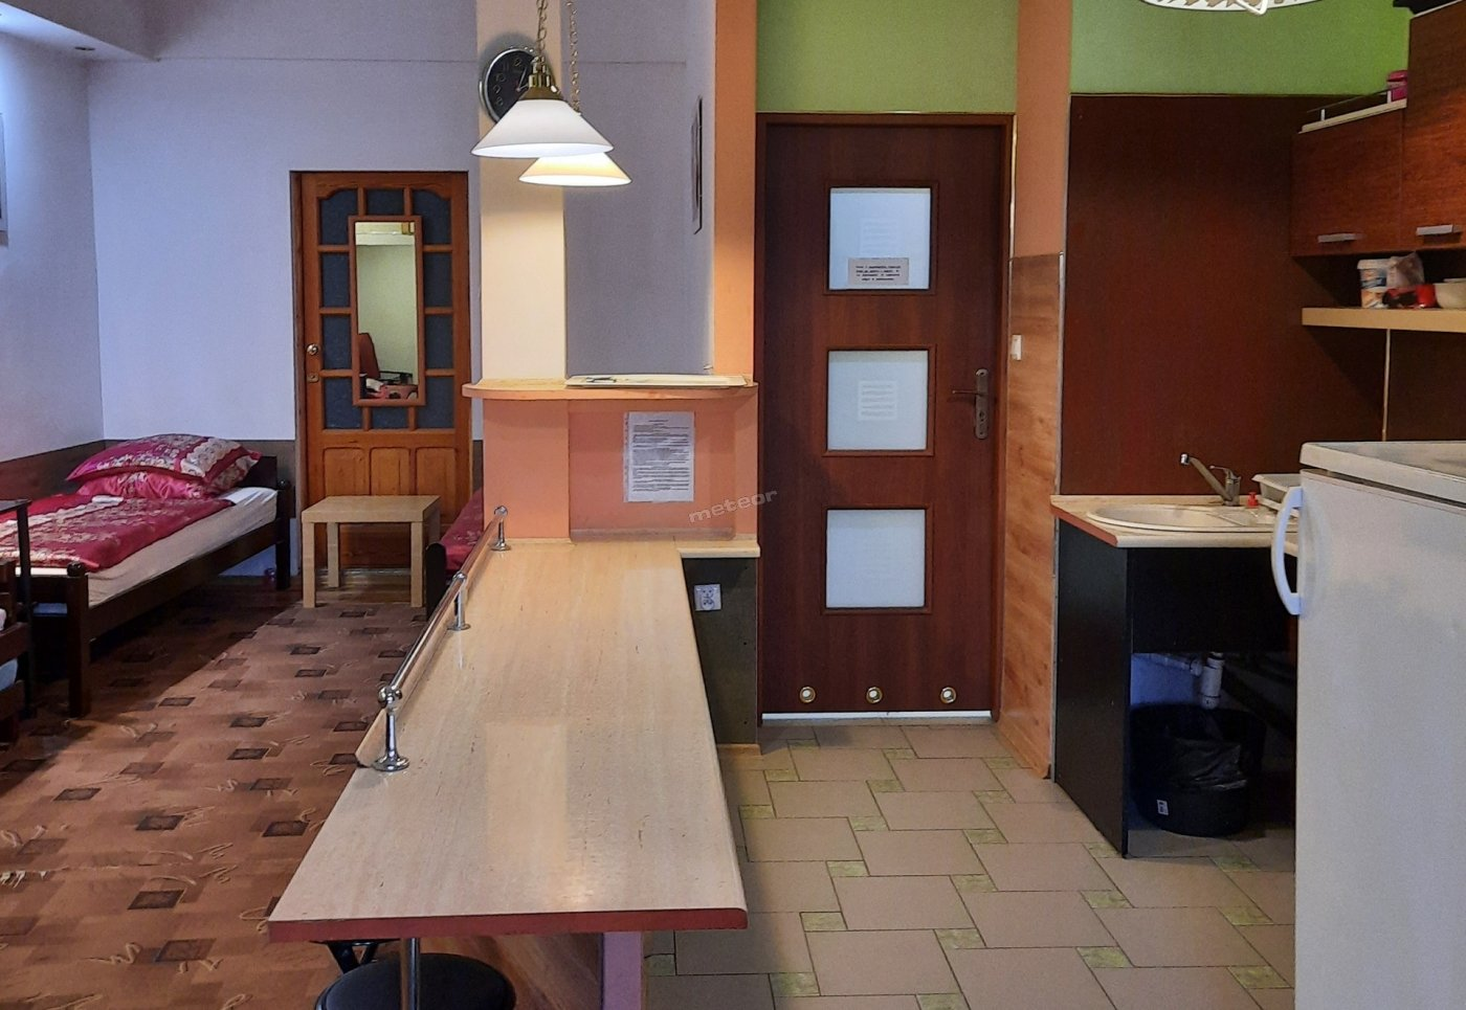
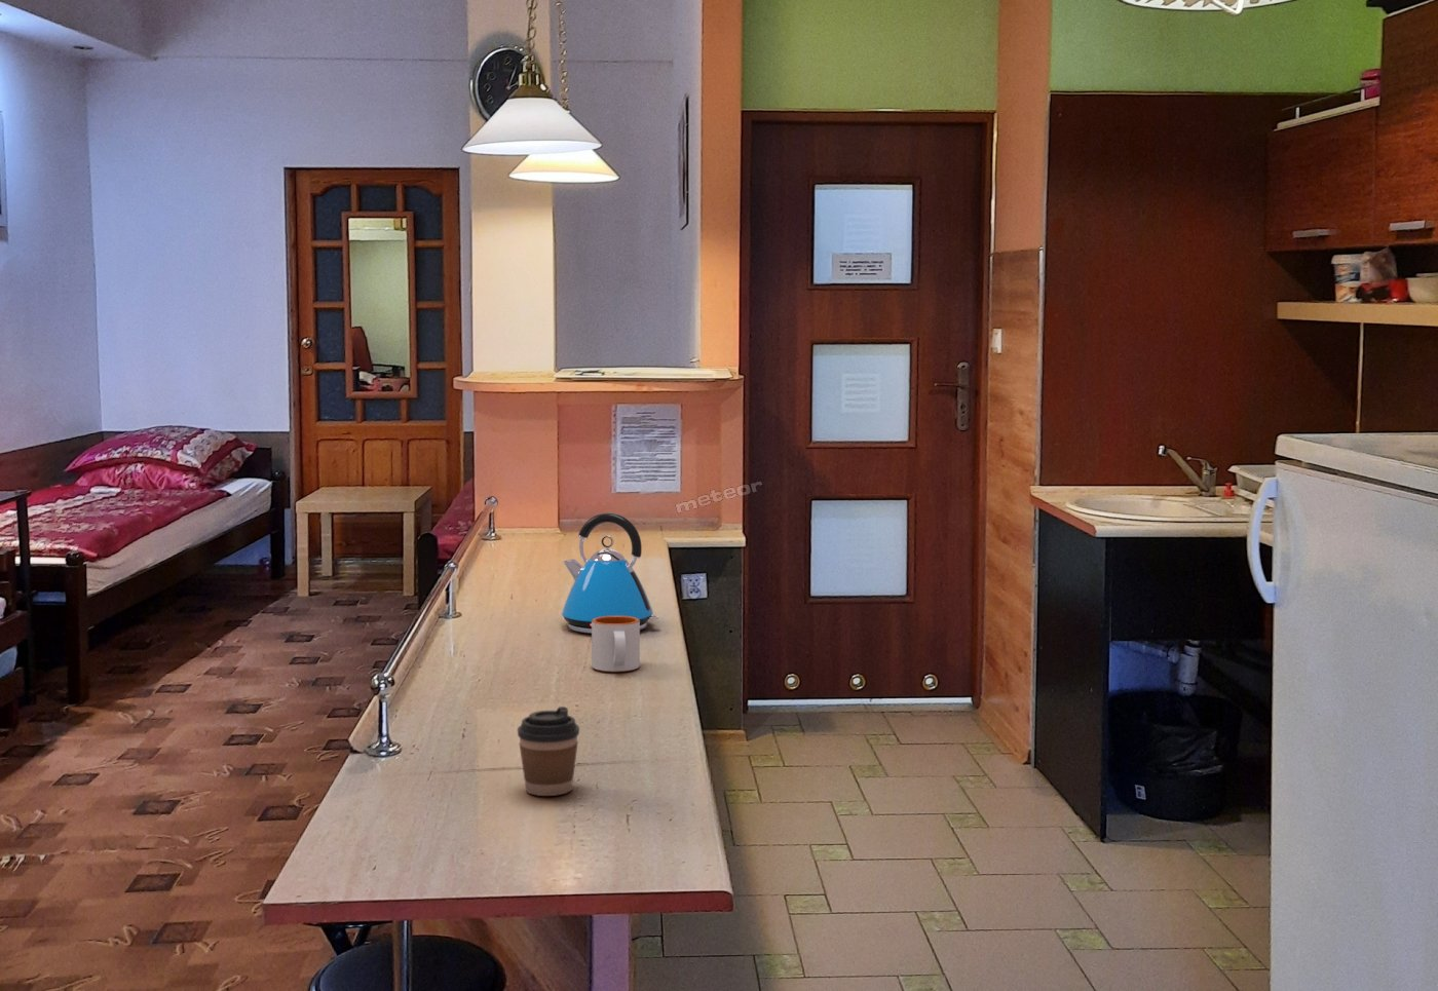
+ mug [590,616,641,673]
+ coffee cup [517,706,580,797]
+ kettle [561,511,659,635]
